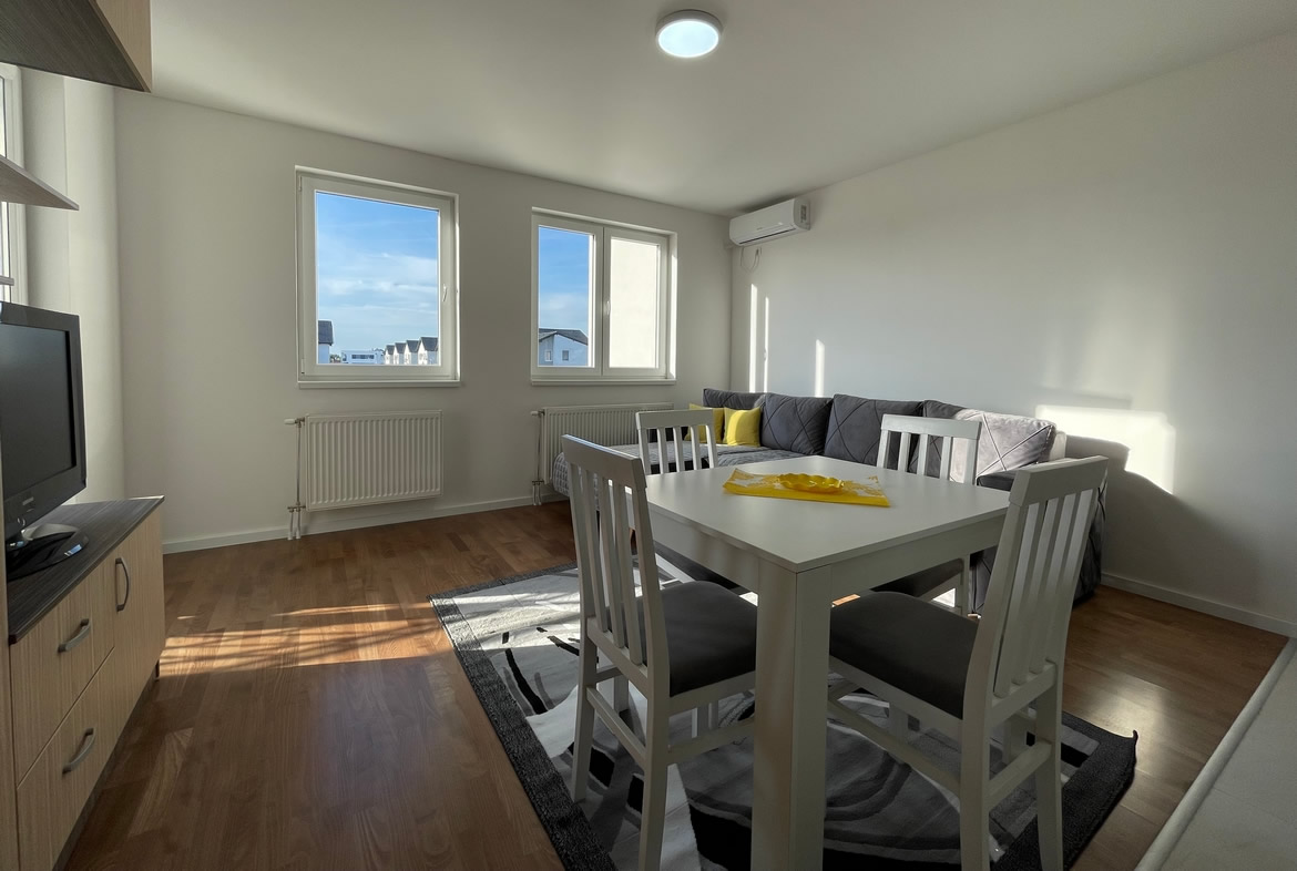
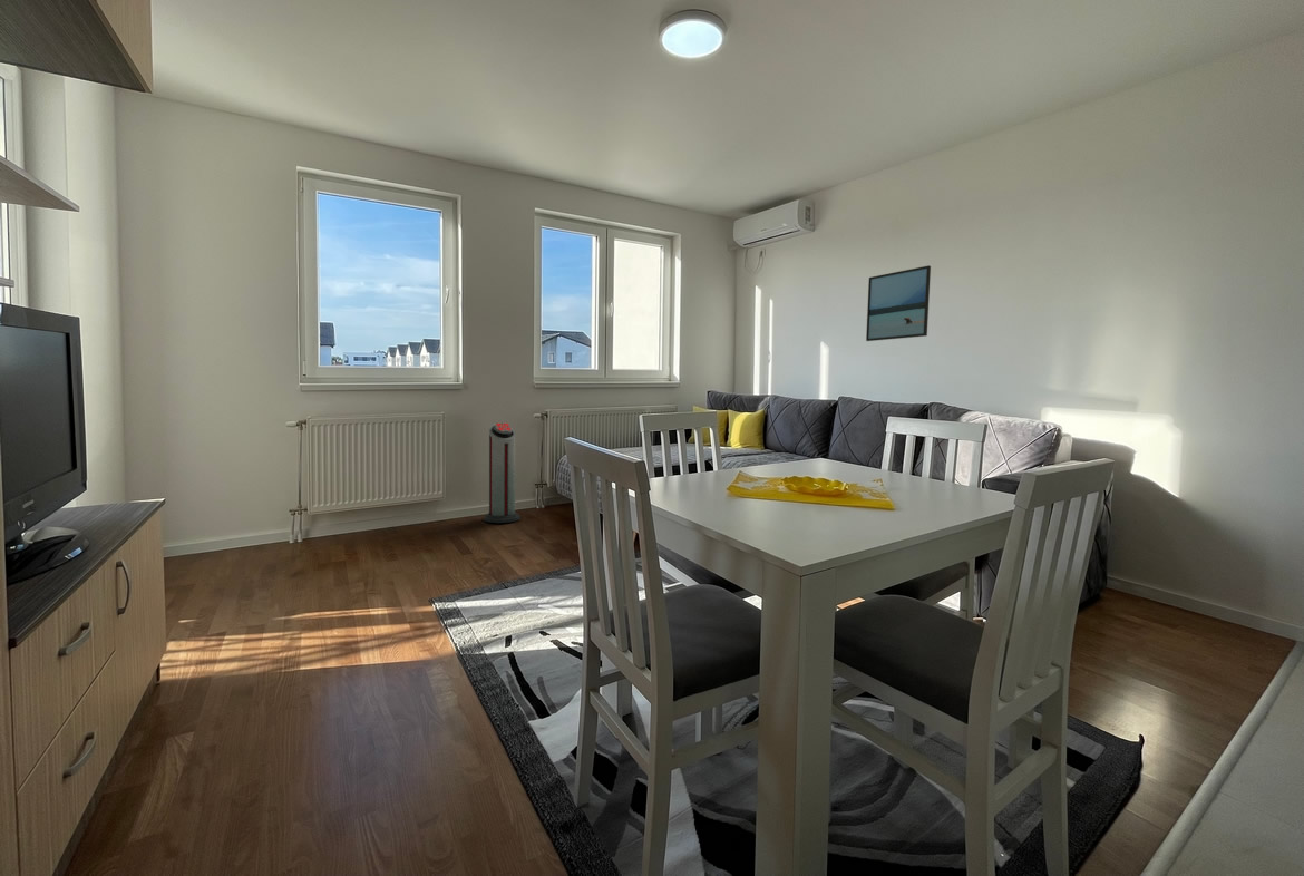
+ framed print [865,264,932,342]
+ air purifier [483,421,520,524]
